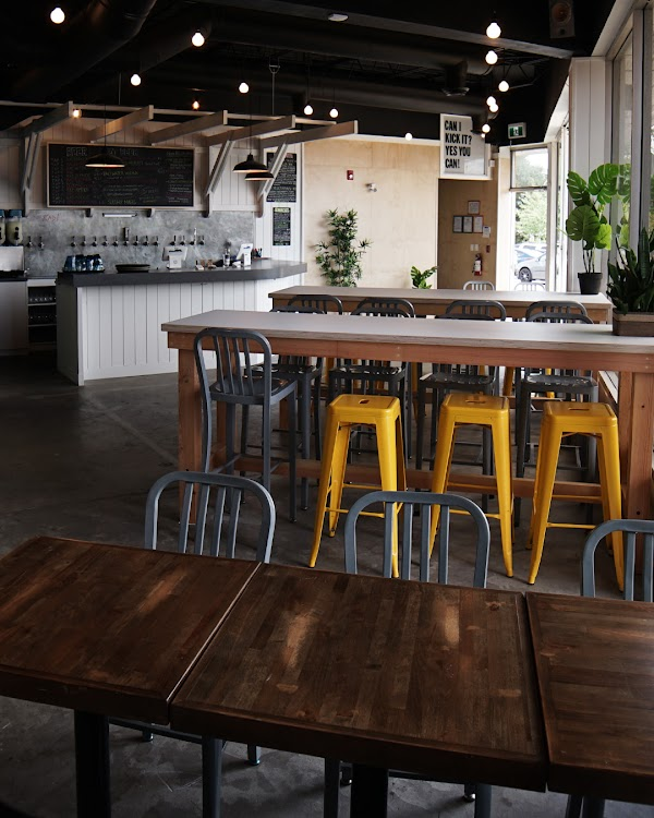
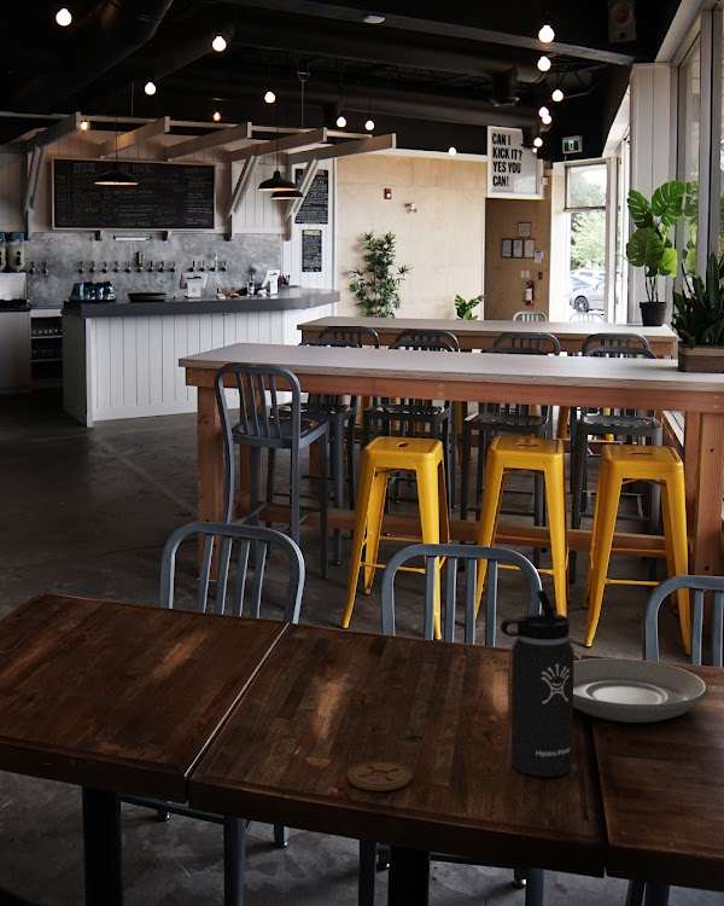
+ coaster [346,760,413,791]
+ plate [573,657,710,724]
+ thermos bottle [500,590,576,778]
